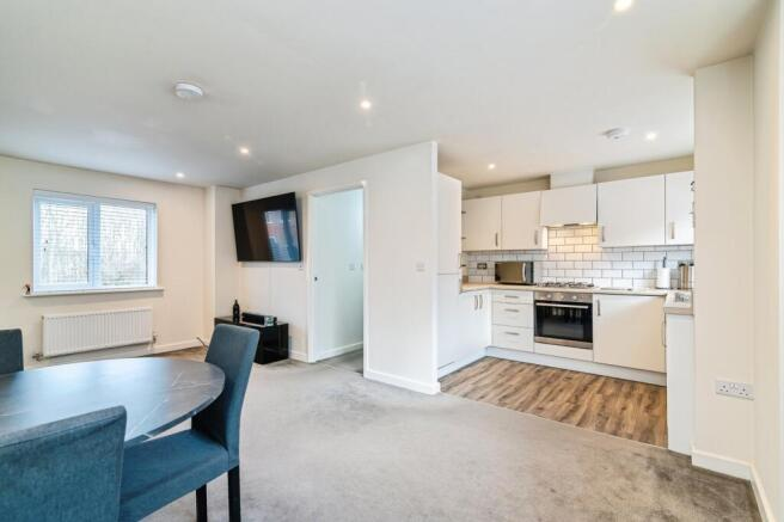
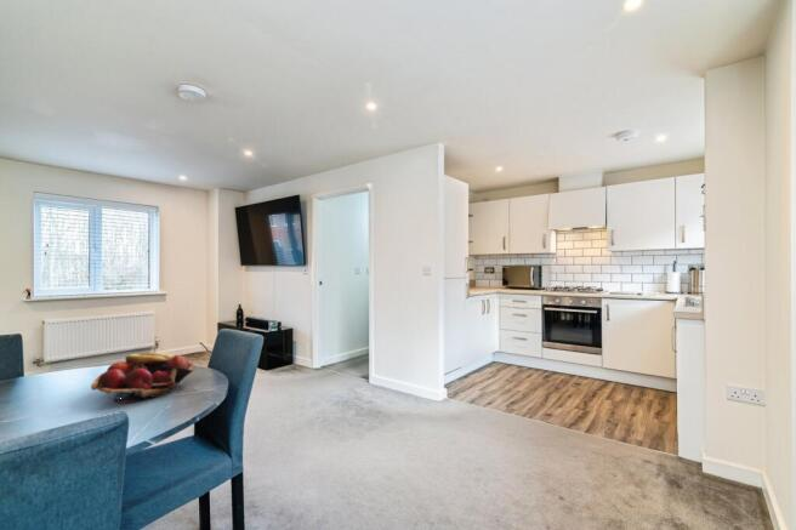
+ fruit basket [90,352,197,404]
